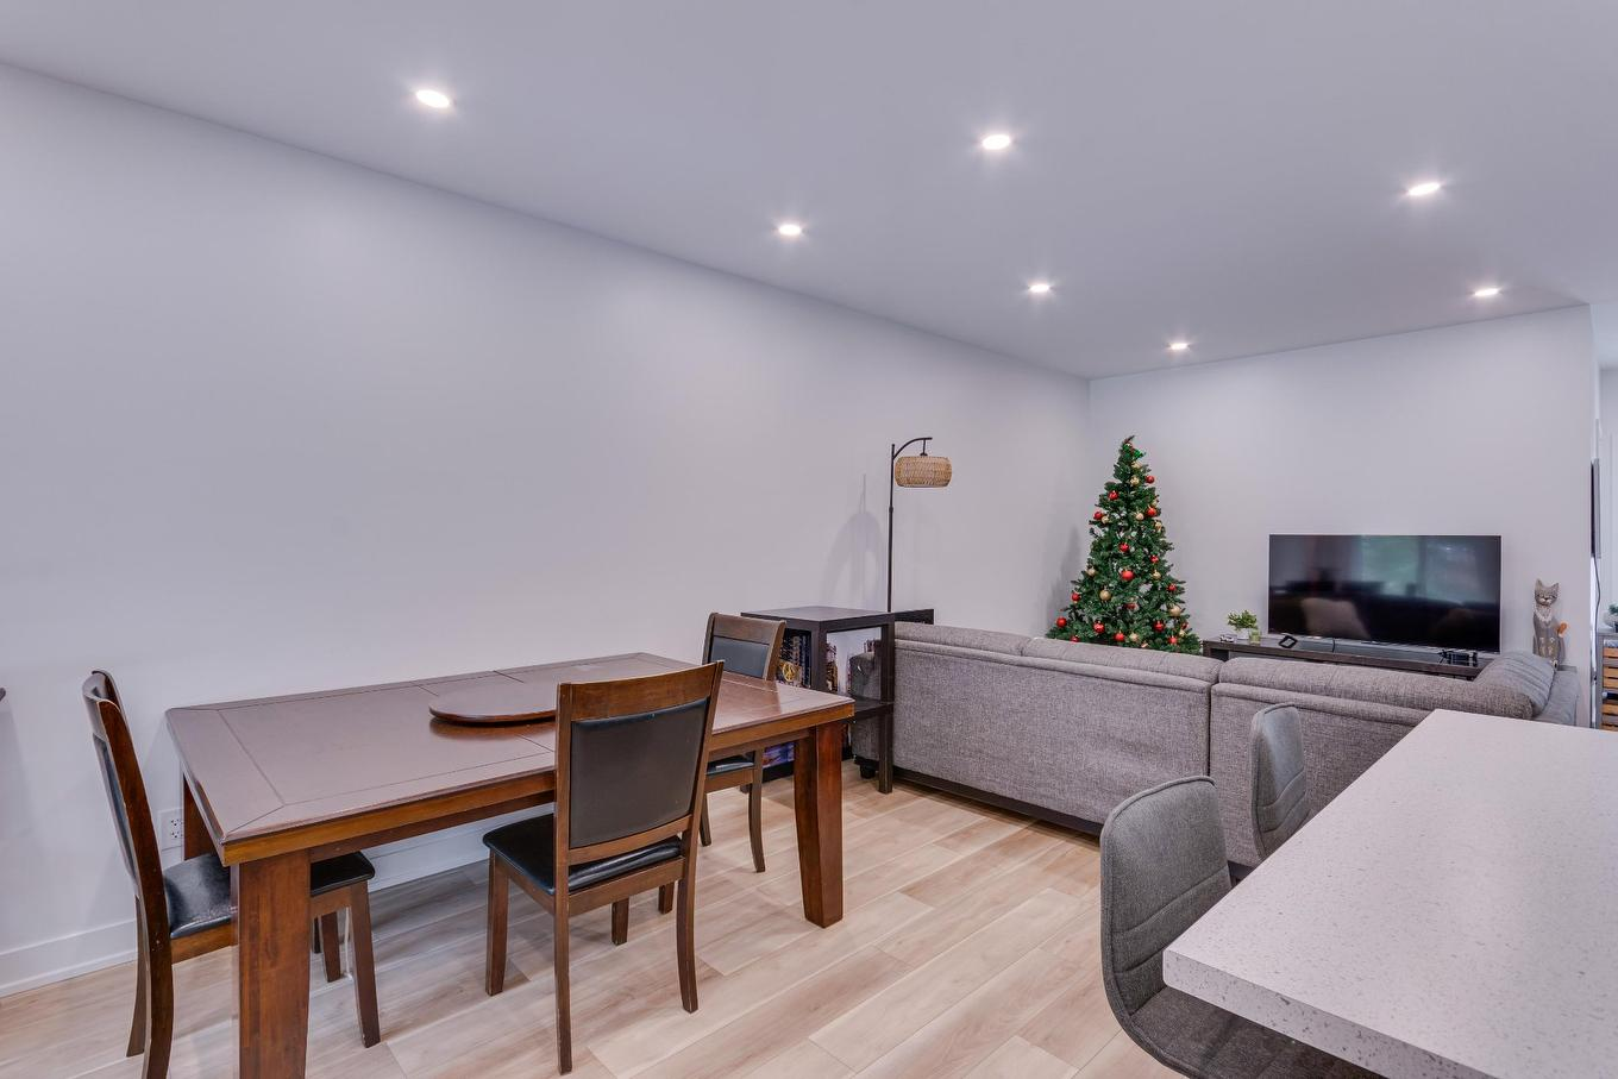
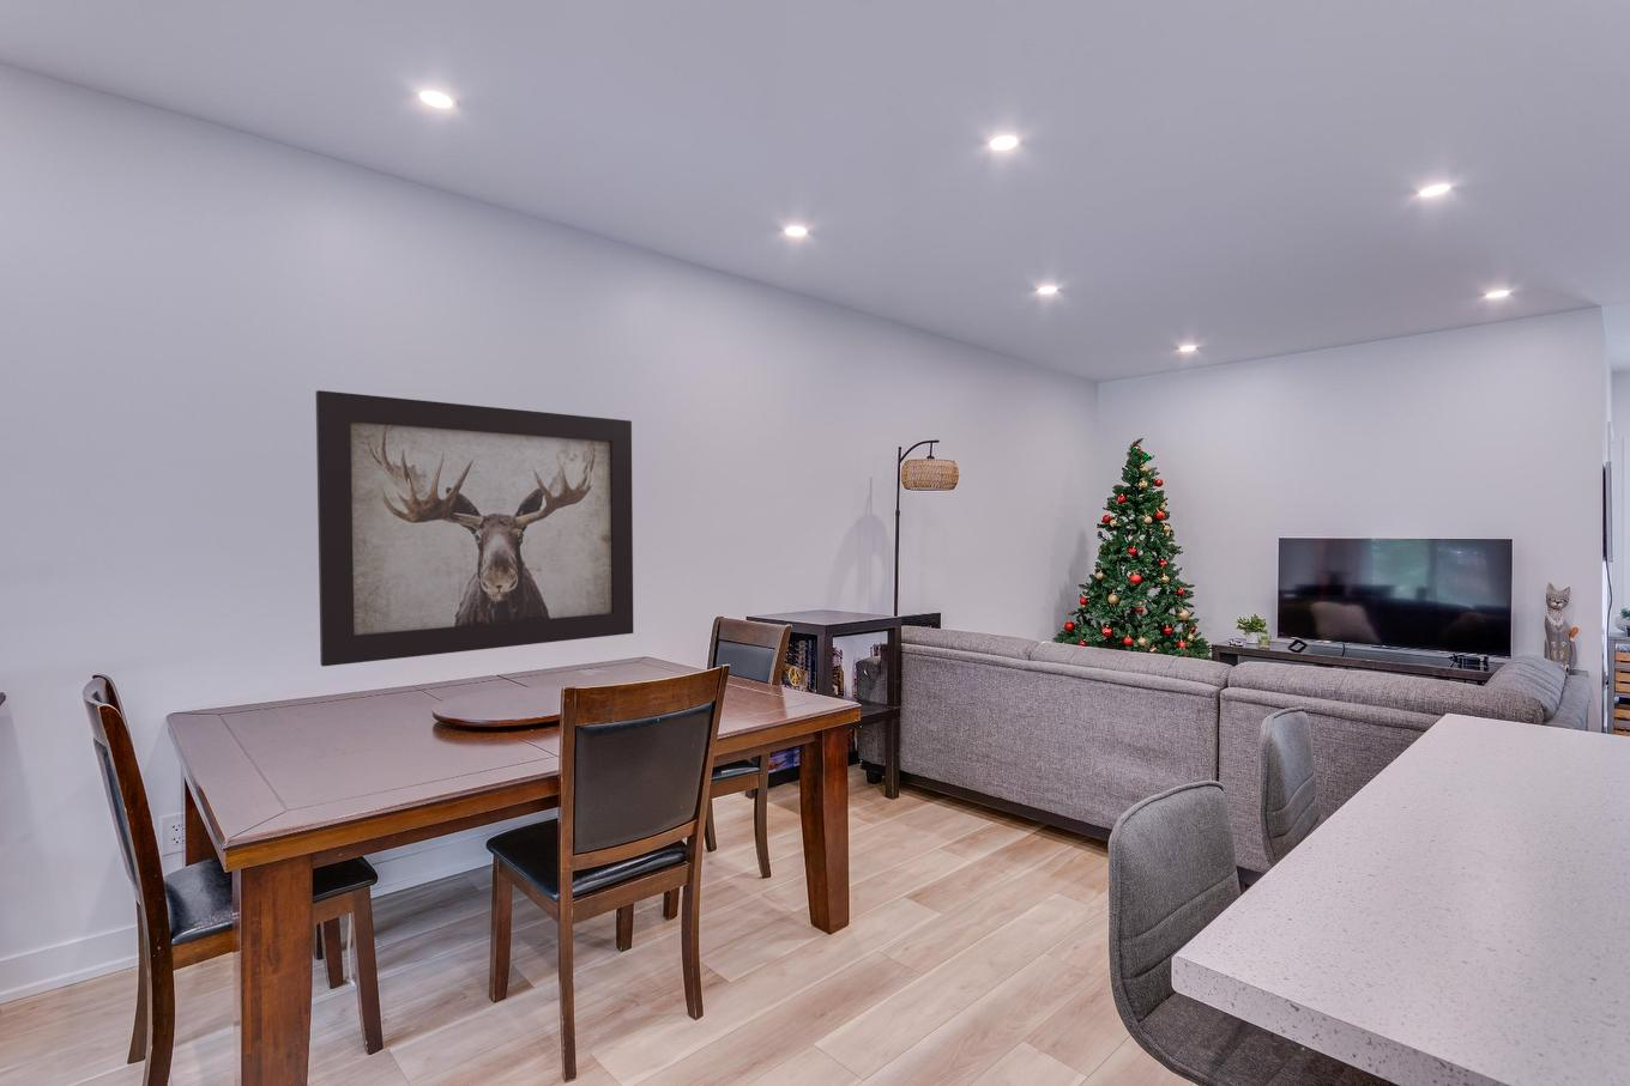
+ wall art [315,389,634,668]
